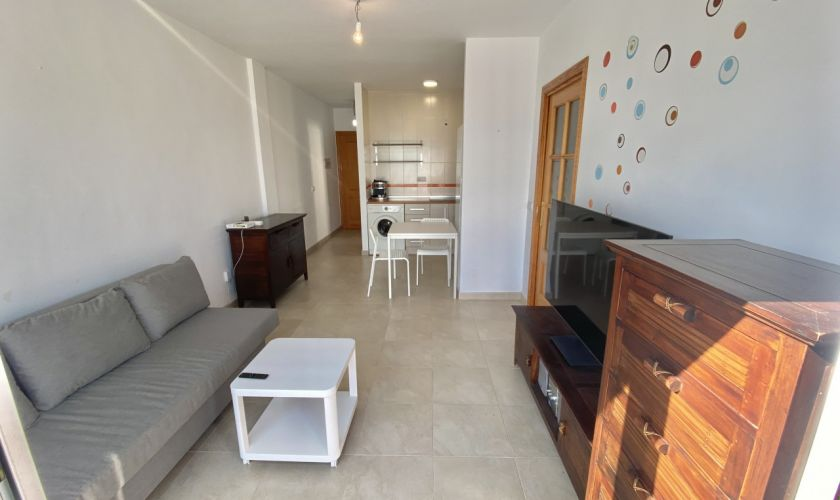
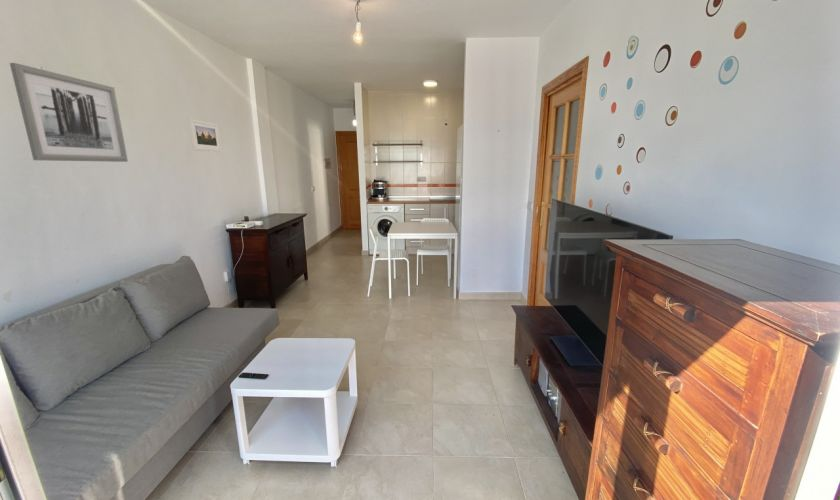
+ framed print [188,118,222,153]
+ wall art [9,62,129,163]
